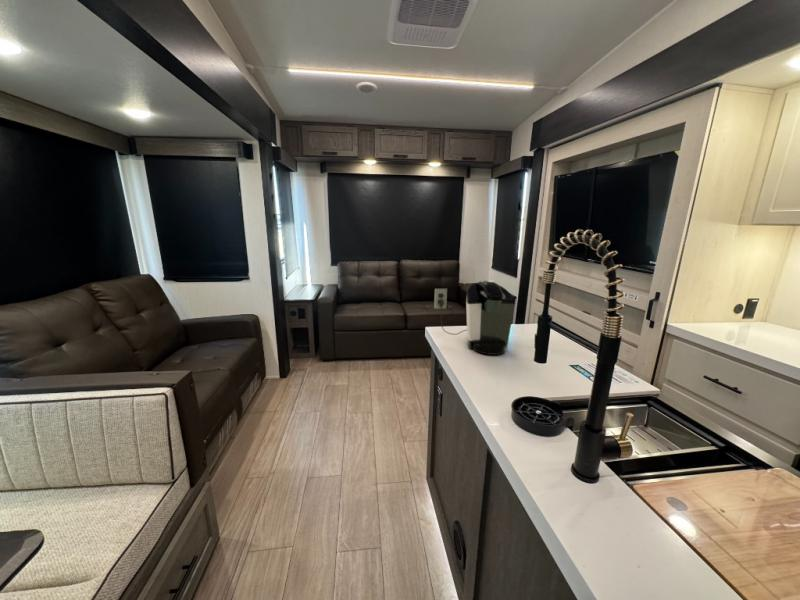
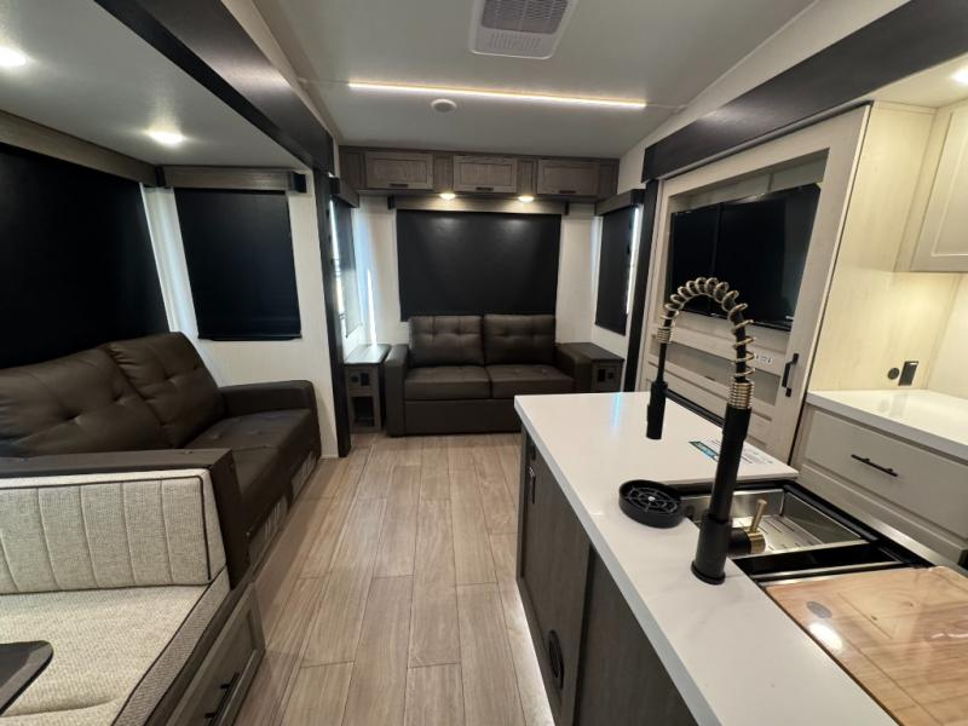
- coffee maker [433,280,516,356]
